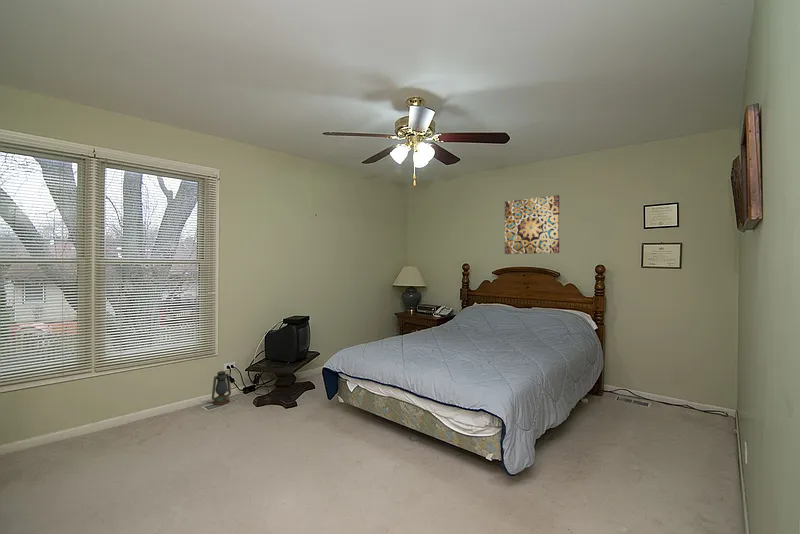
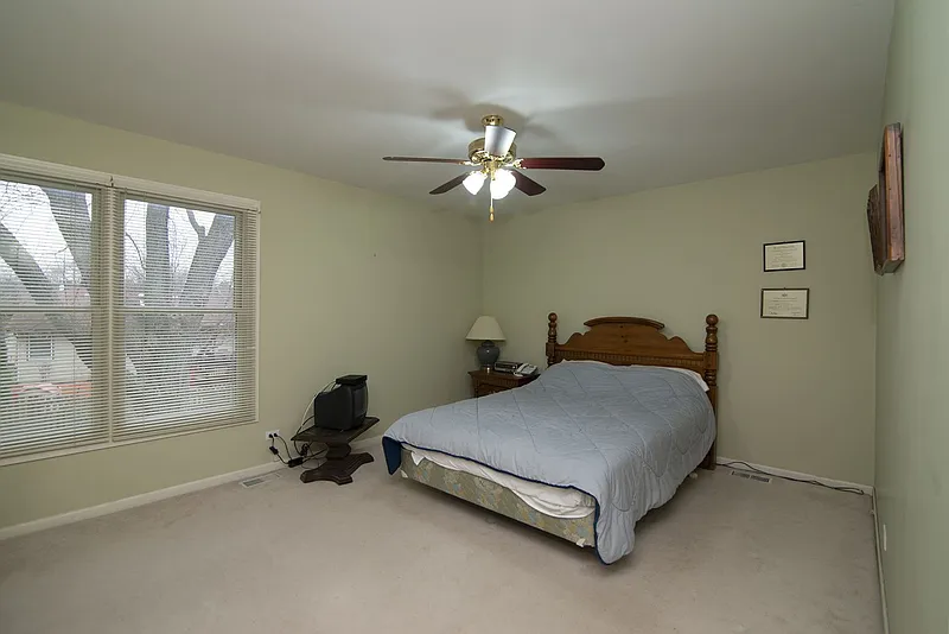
- lantern [211,370,232,406]
- wall art [504,194,560,255]
